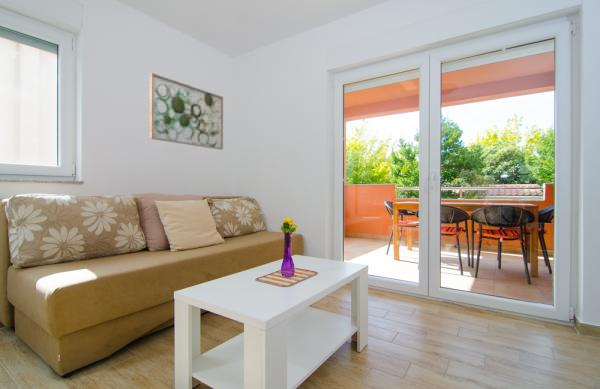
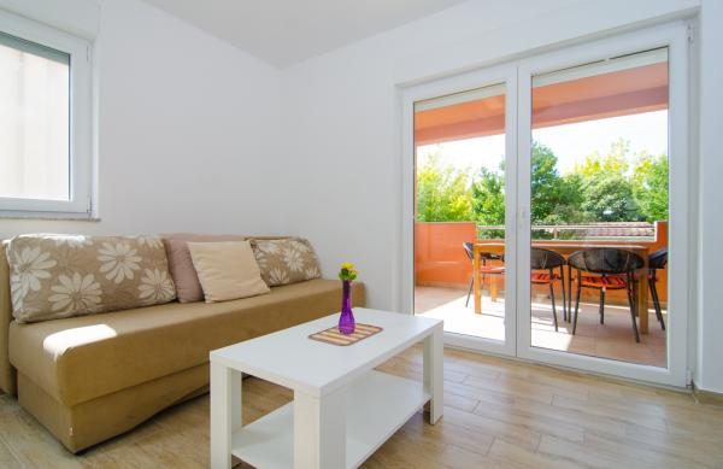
- wall art [149,72,224,151]
